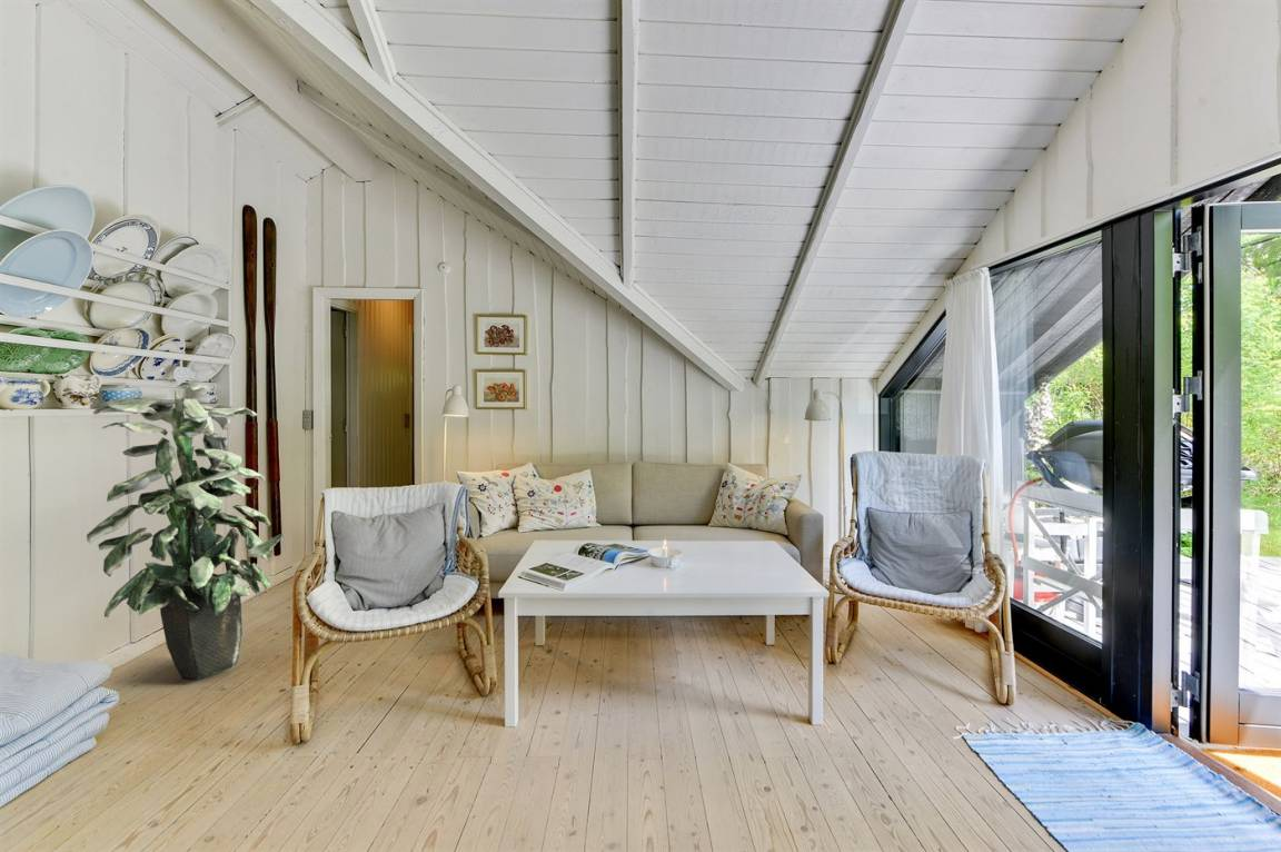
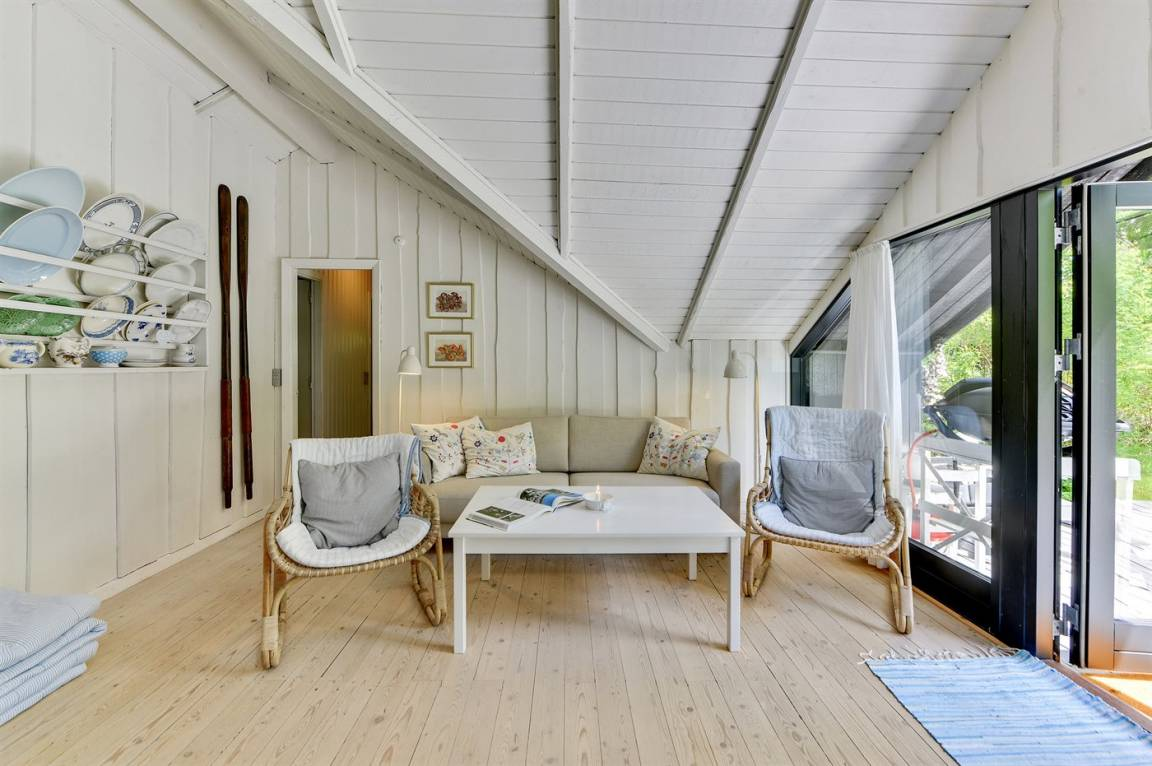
- indoor plant [86,380,284,681]
